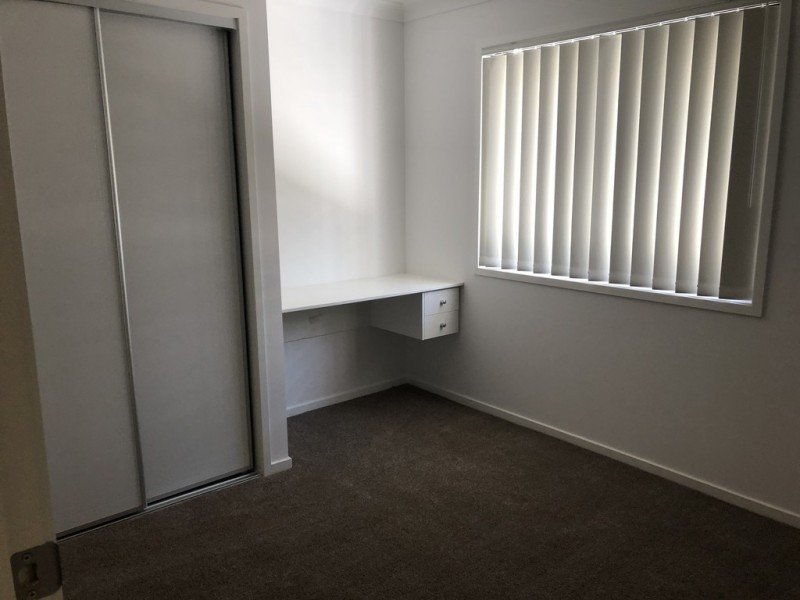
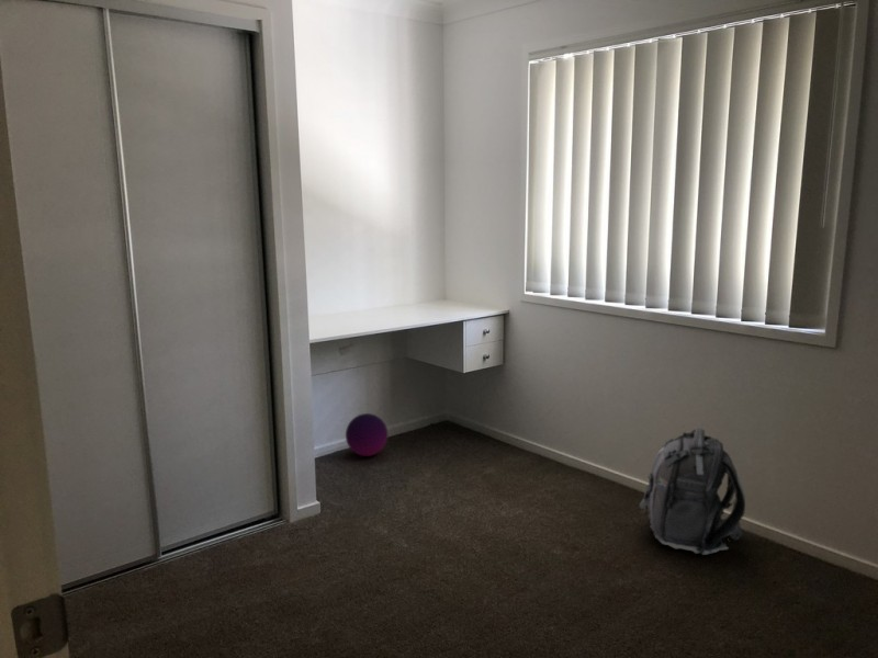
+ backpack [638,427,746,556]
+ ball [345,412,389,457]
